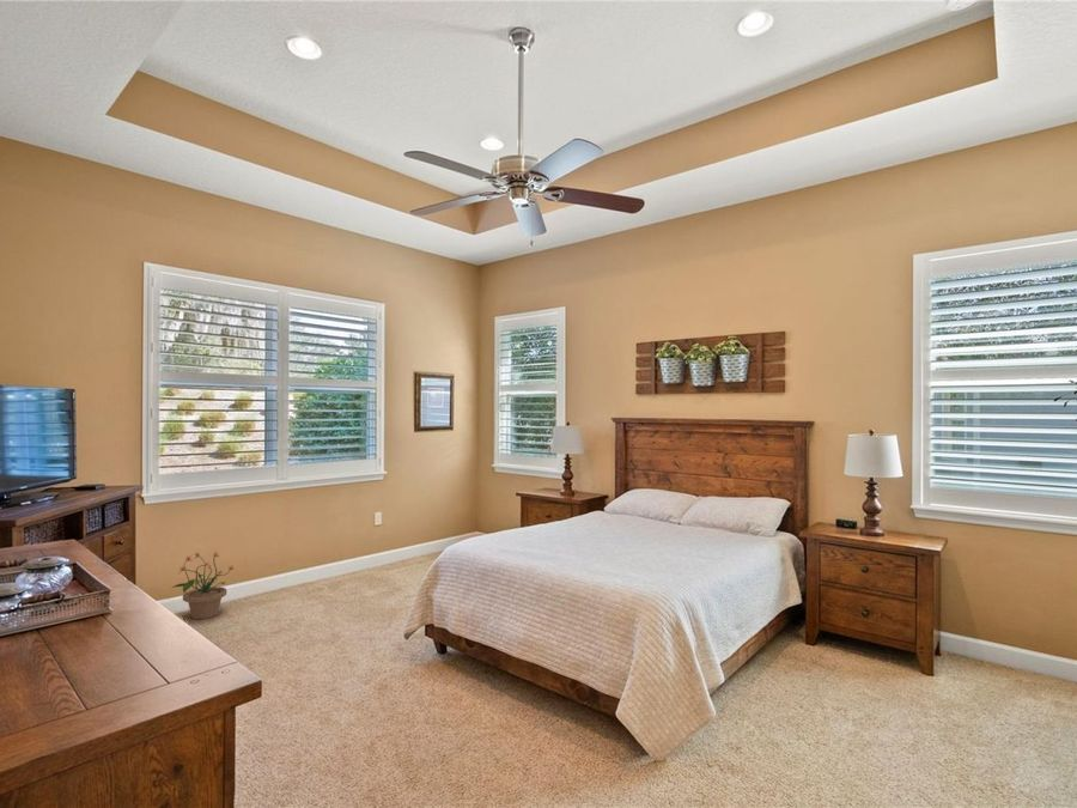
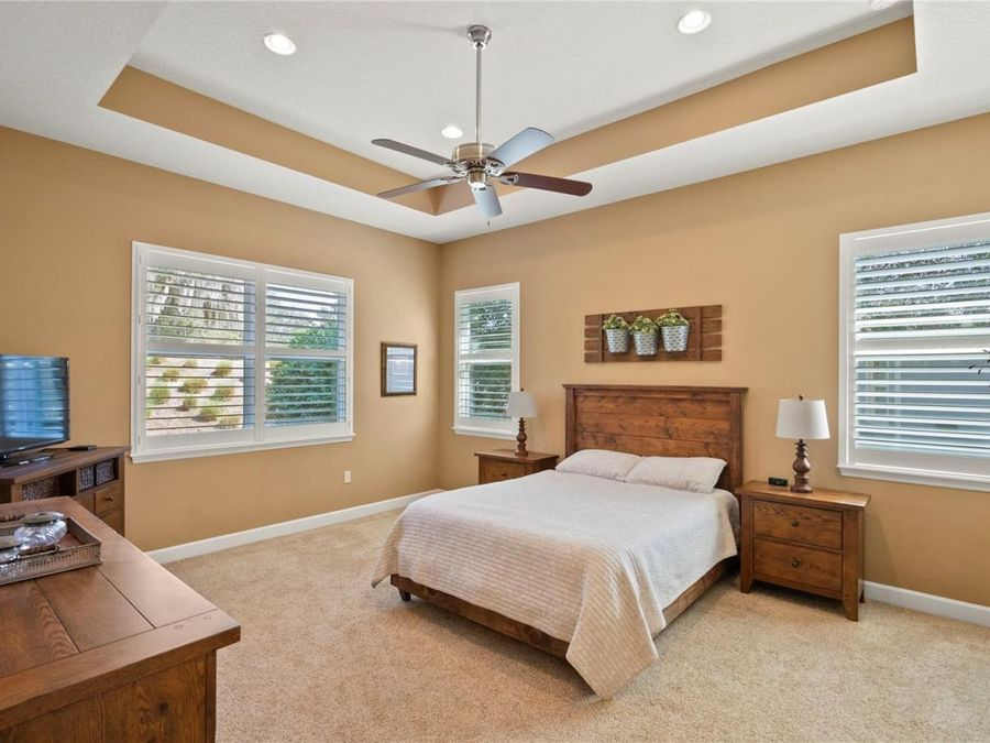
- potted plant [171,551,235,620]
